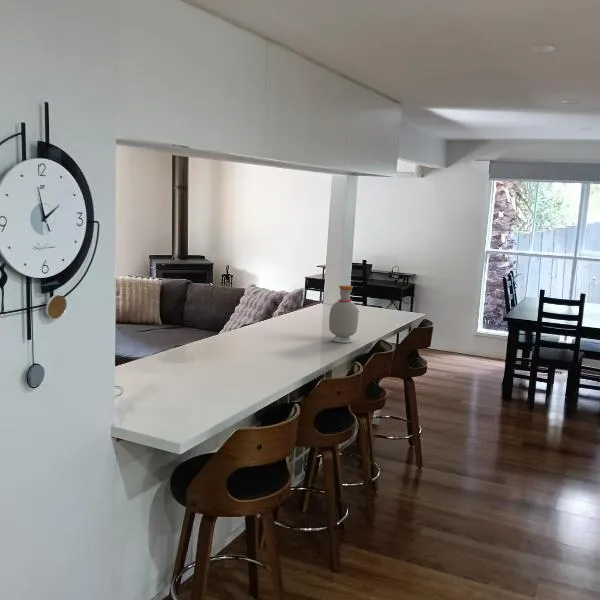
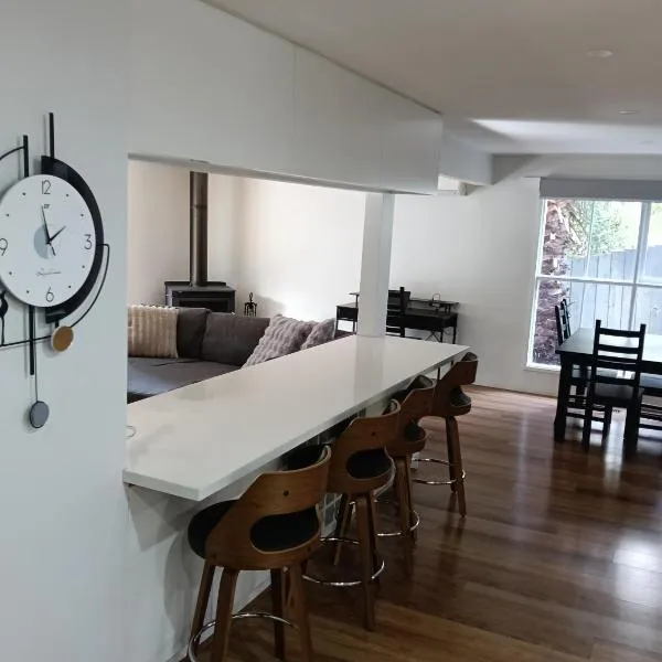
- bottle [328,284,360,344]
